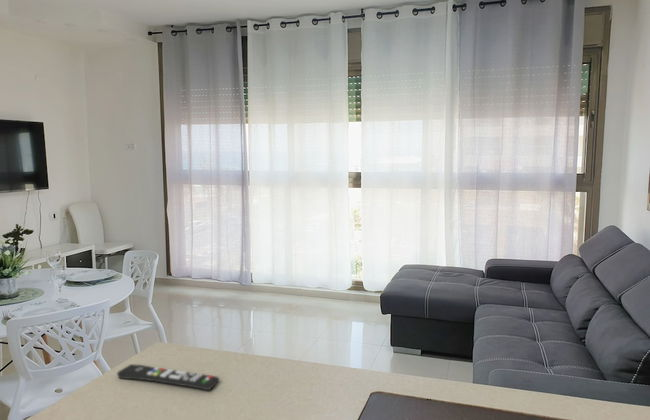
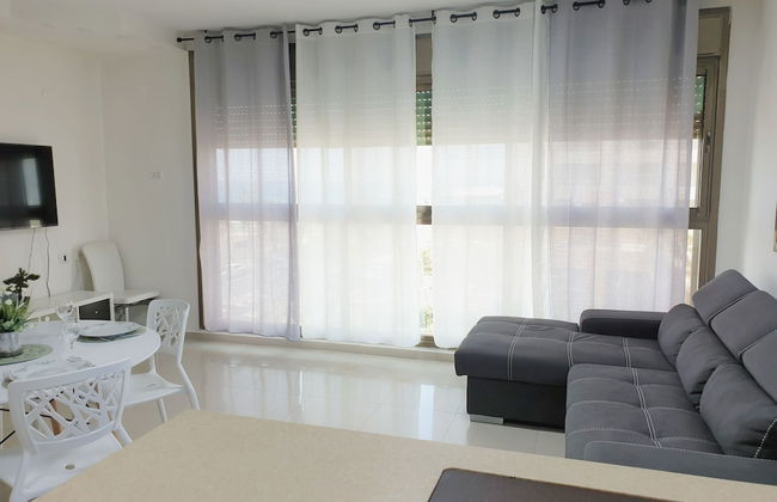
- remote control [116,363,220,391]
